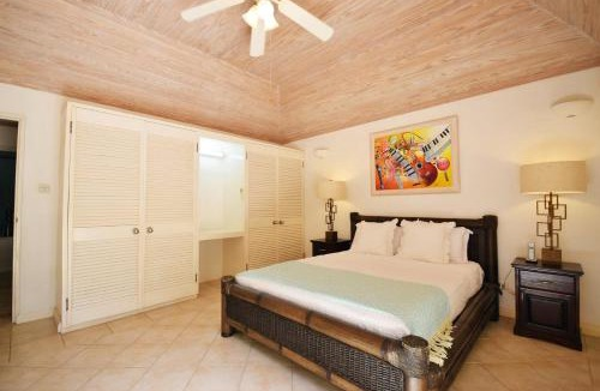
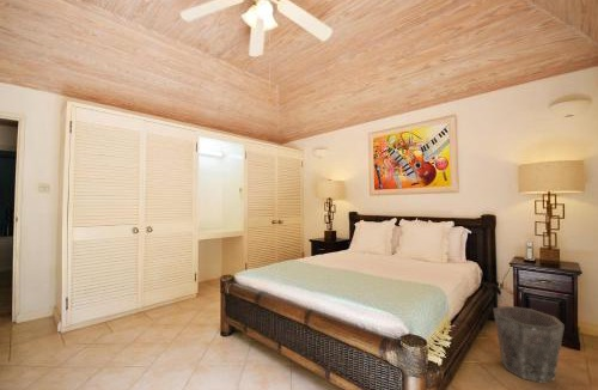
+ waste bin [492,305,566,384]
